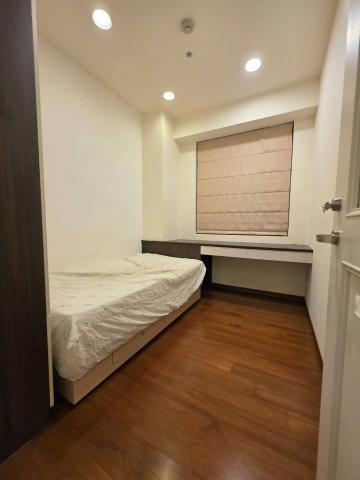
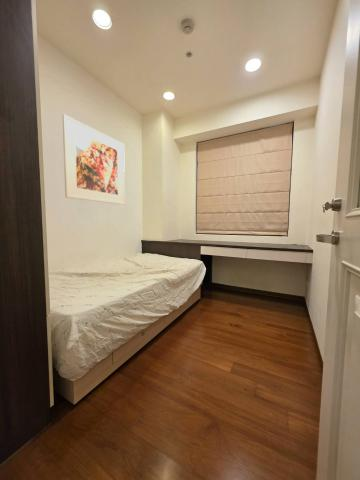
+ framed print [62,113,126,206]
